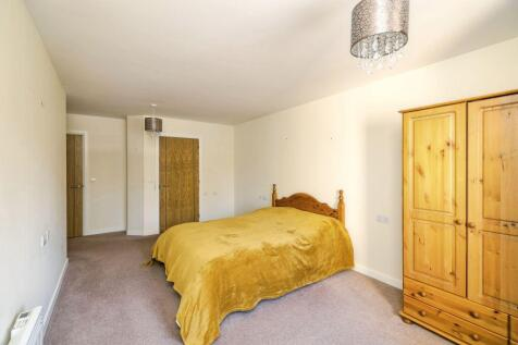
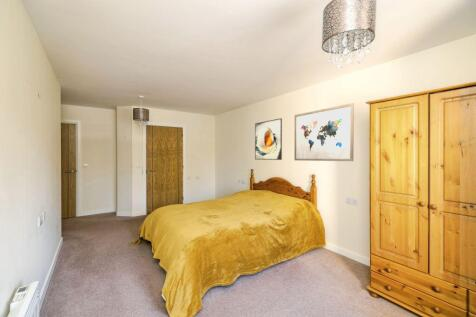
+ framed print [254,117,283,161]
+ wall art [293,102,355,162]
